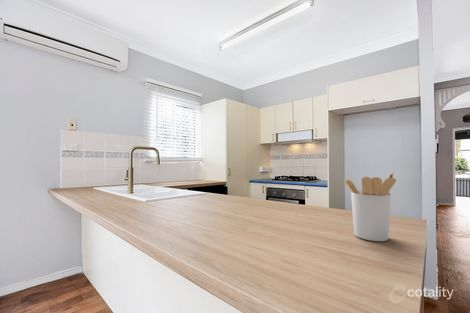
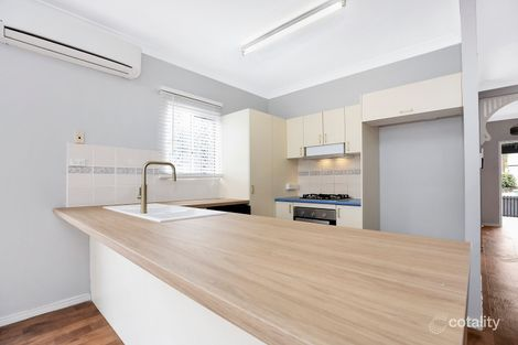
- utensil holder [343,171,397,242]
